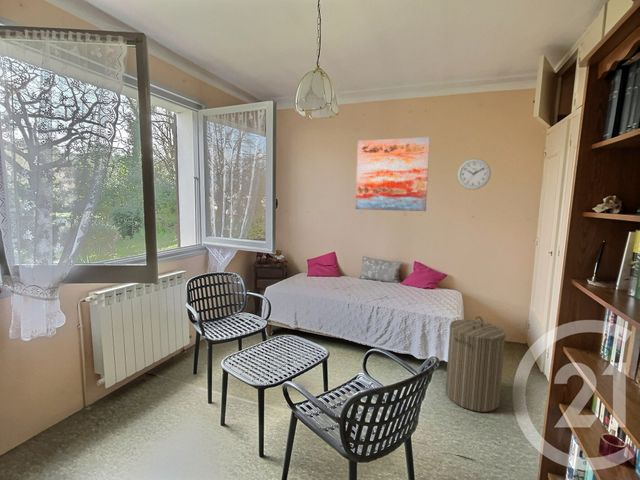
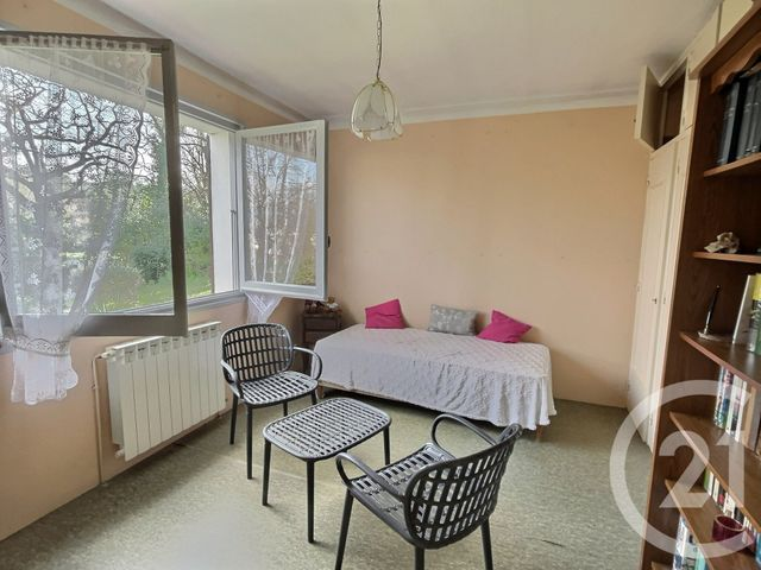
- laundry hamper [445,315,507,413]
- wall clock [456,158,492,191]
- wall art [355,136,431,212]
